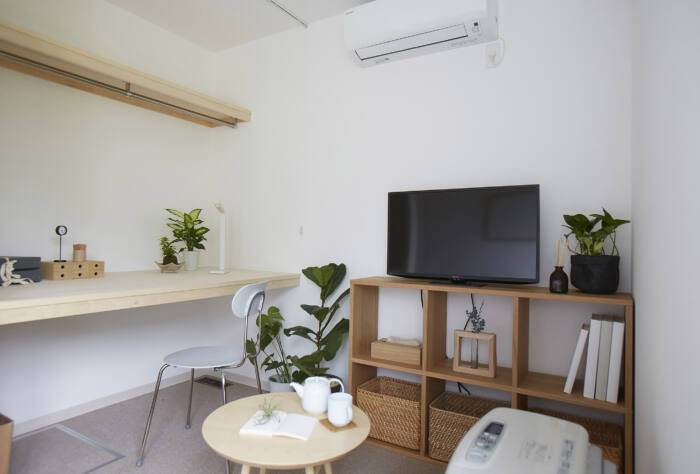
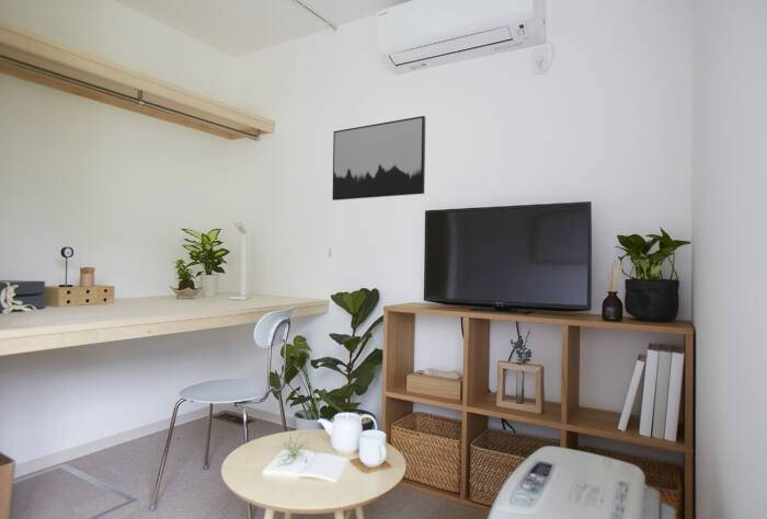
+ wall art [331,115,426,201]
